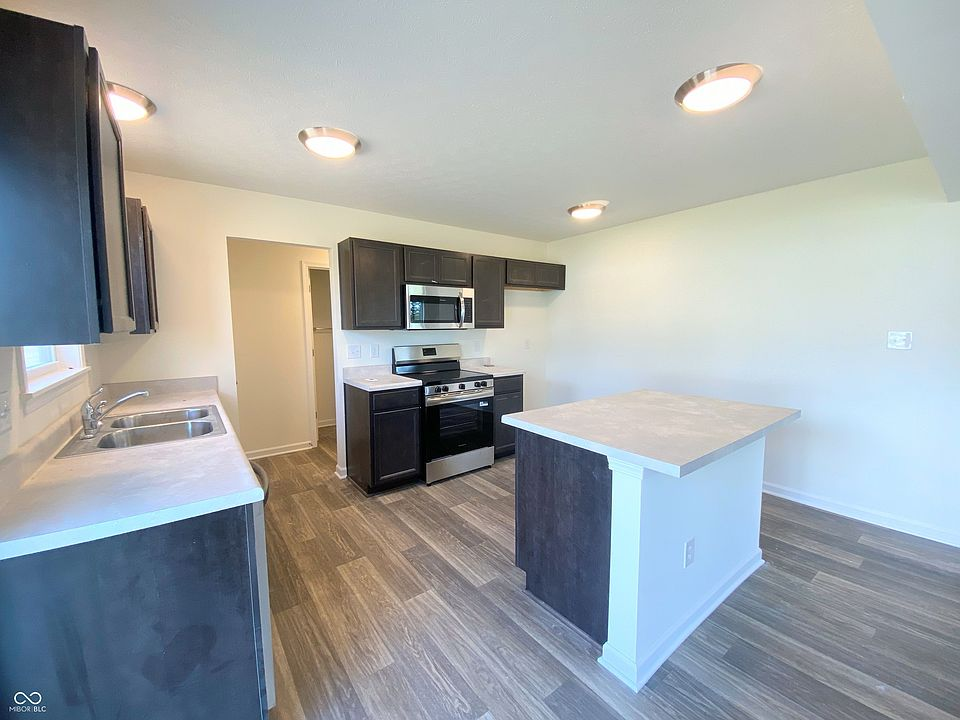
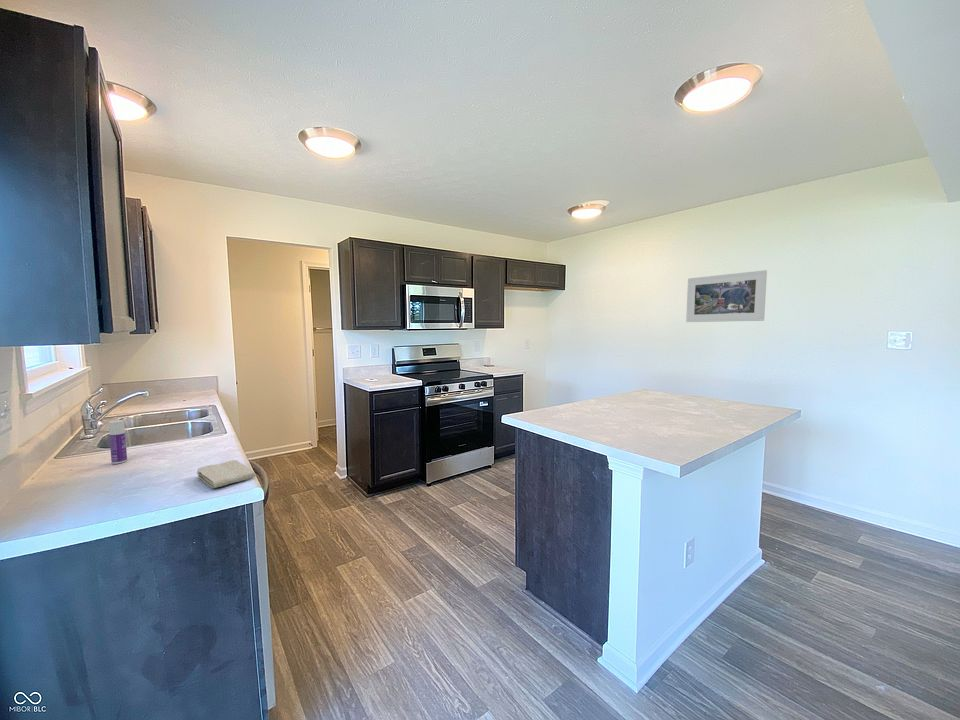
+ washcloth [196,459,257,489]
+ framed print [685,269,768,323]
+ bottle [108,419,128,465]
